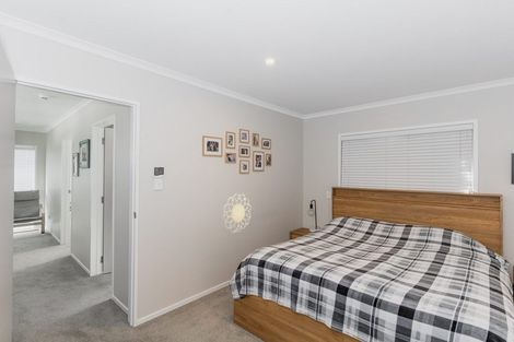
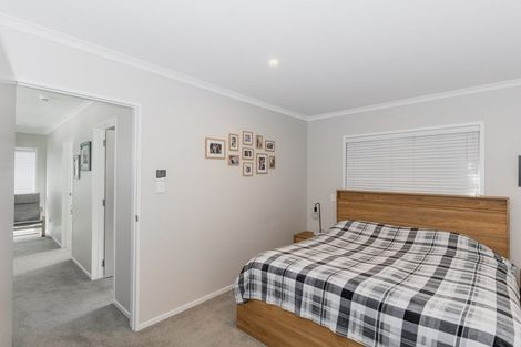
- decorative wall piece [222,192,253,234]
